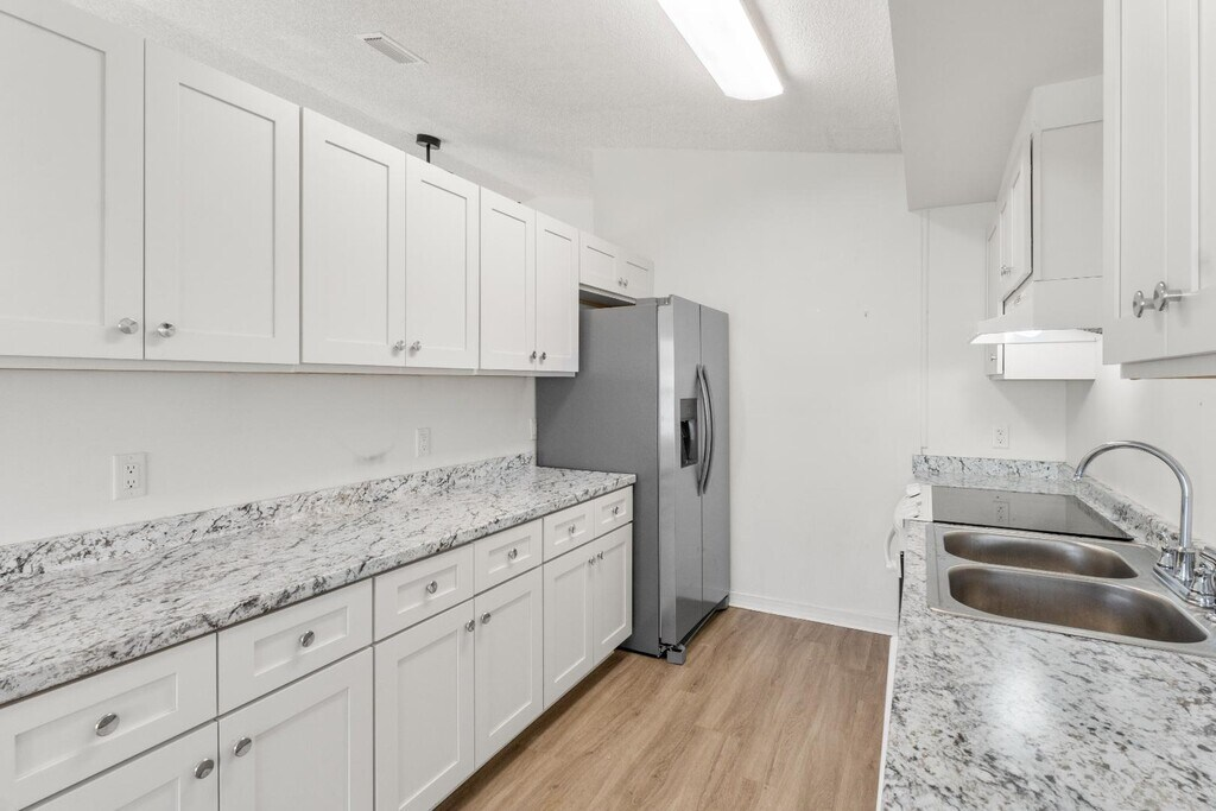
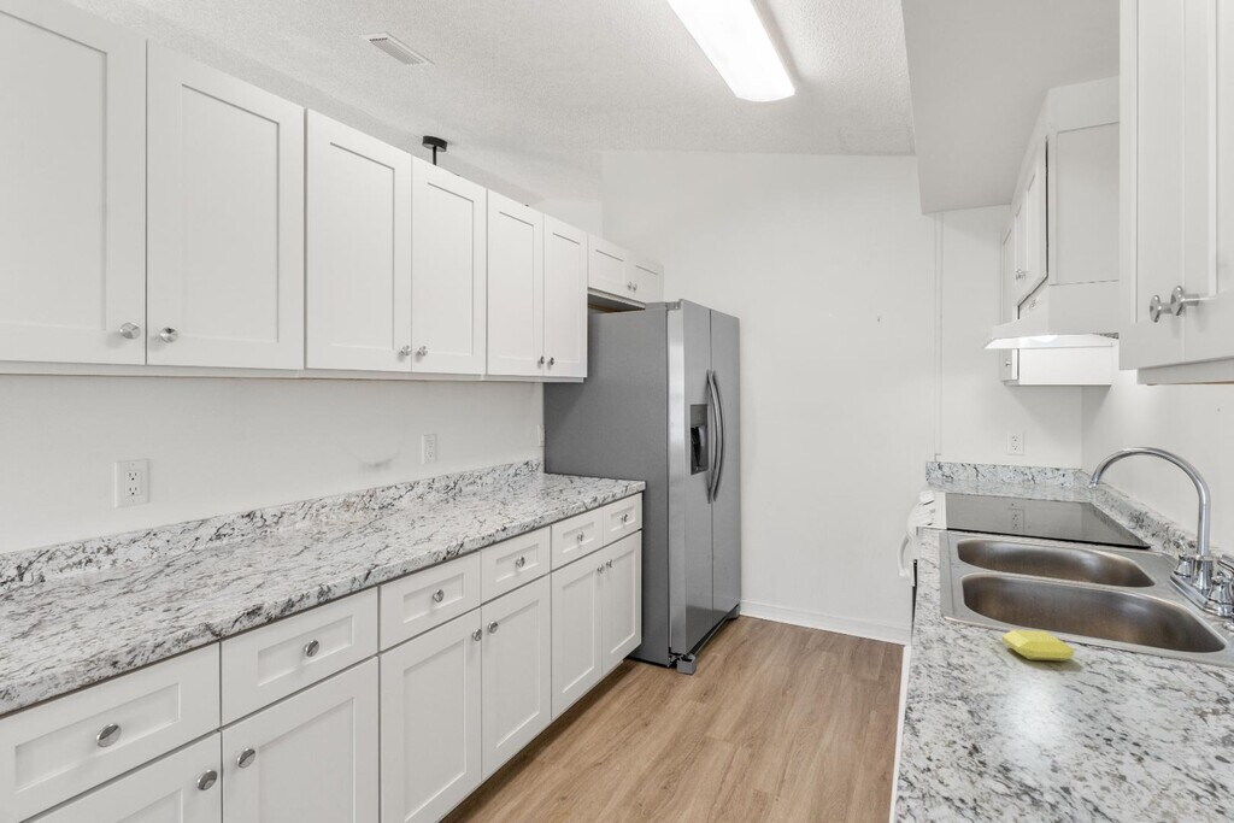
+ soap bar [1001,629,1075,662]
